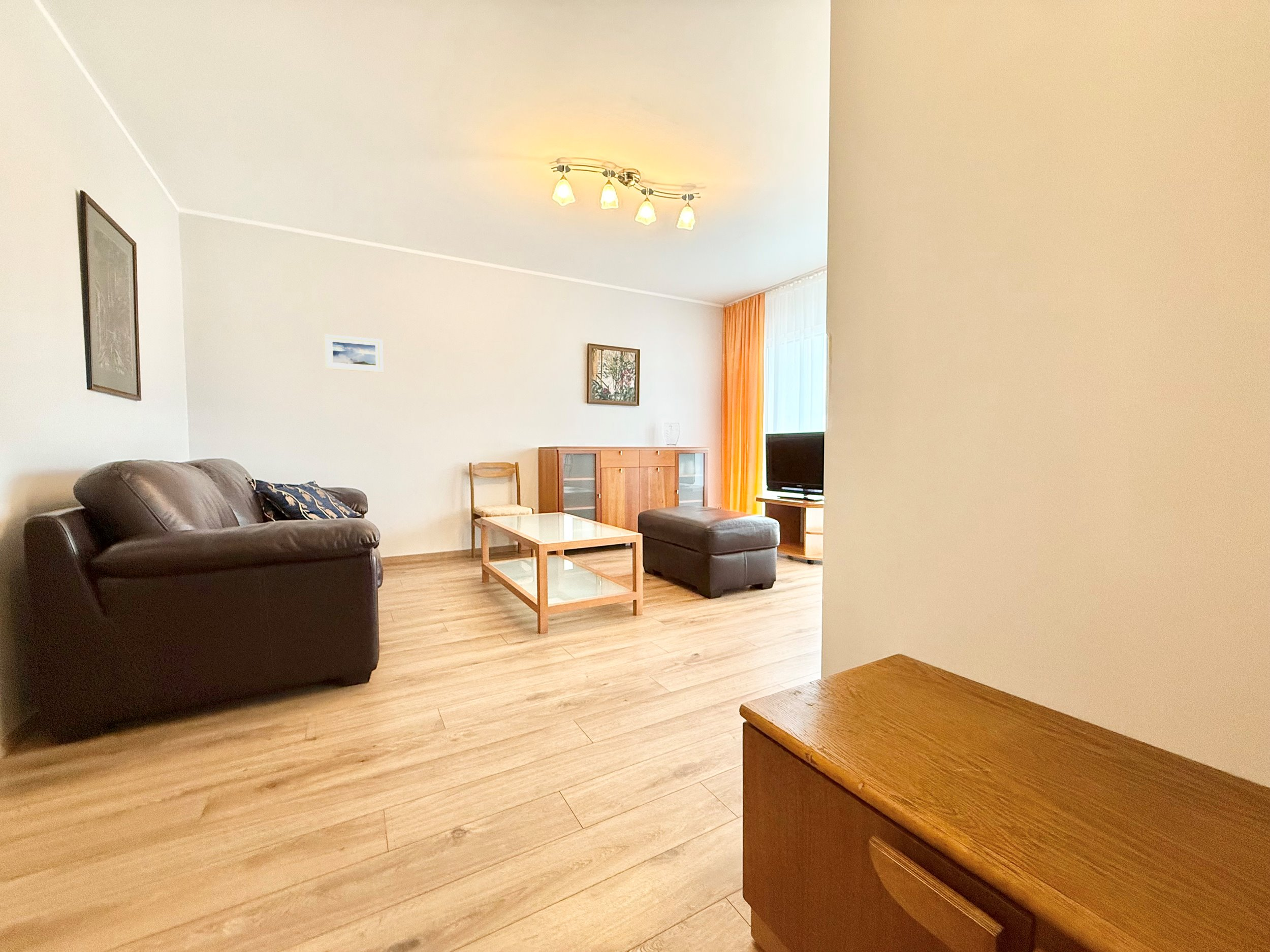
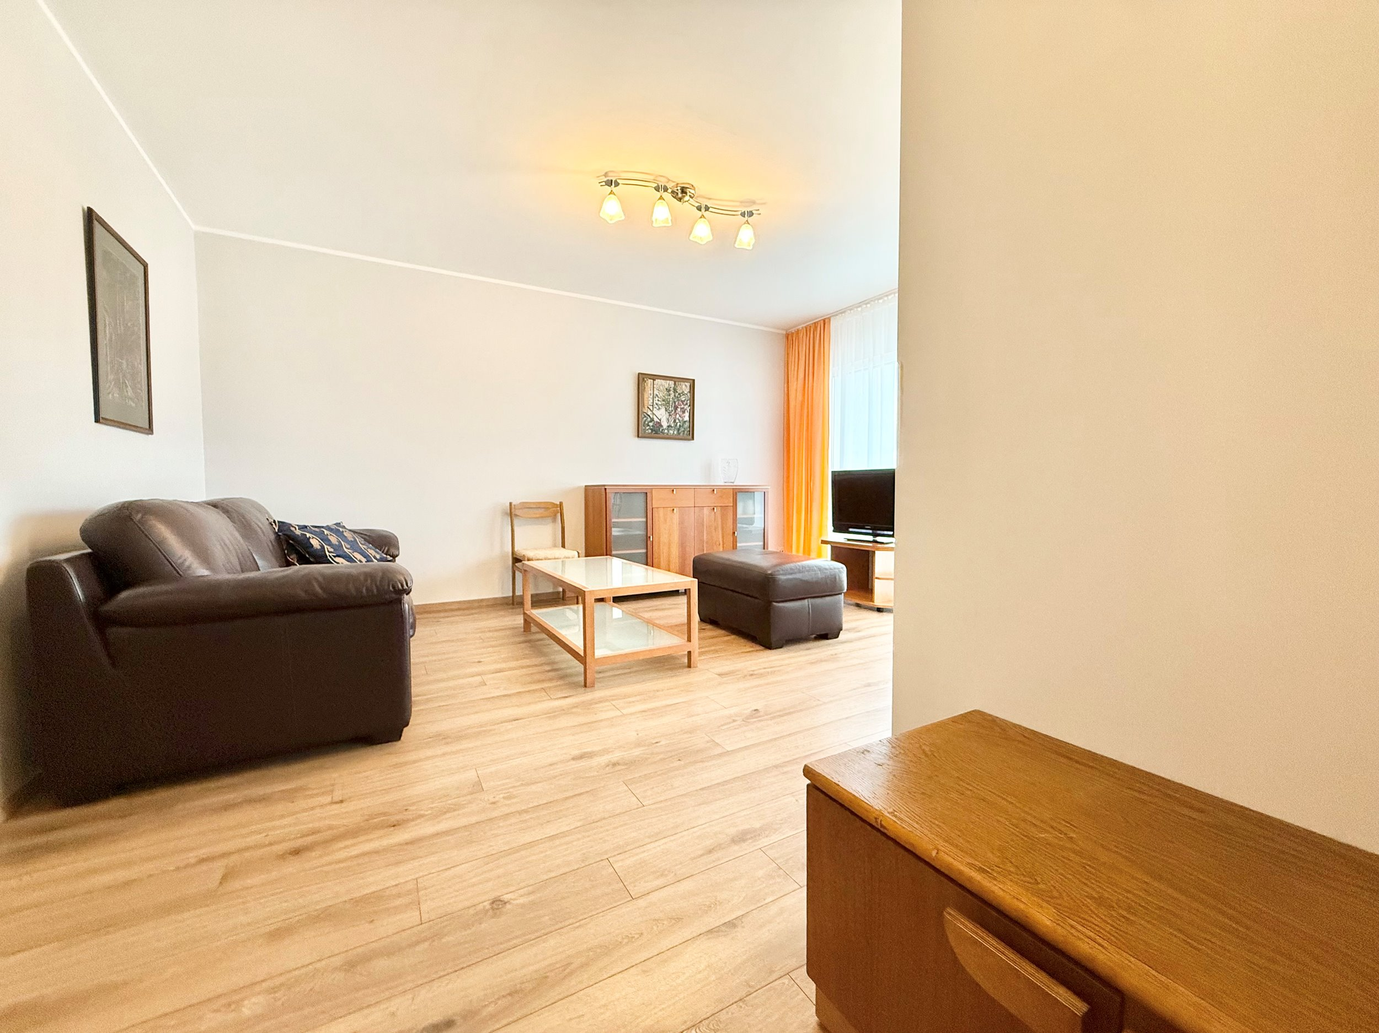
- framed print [324,334,384,373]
